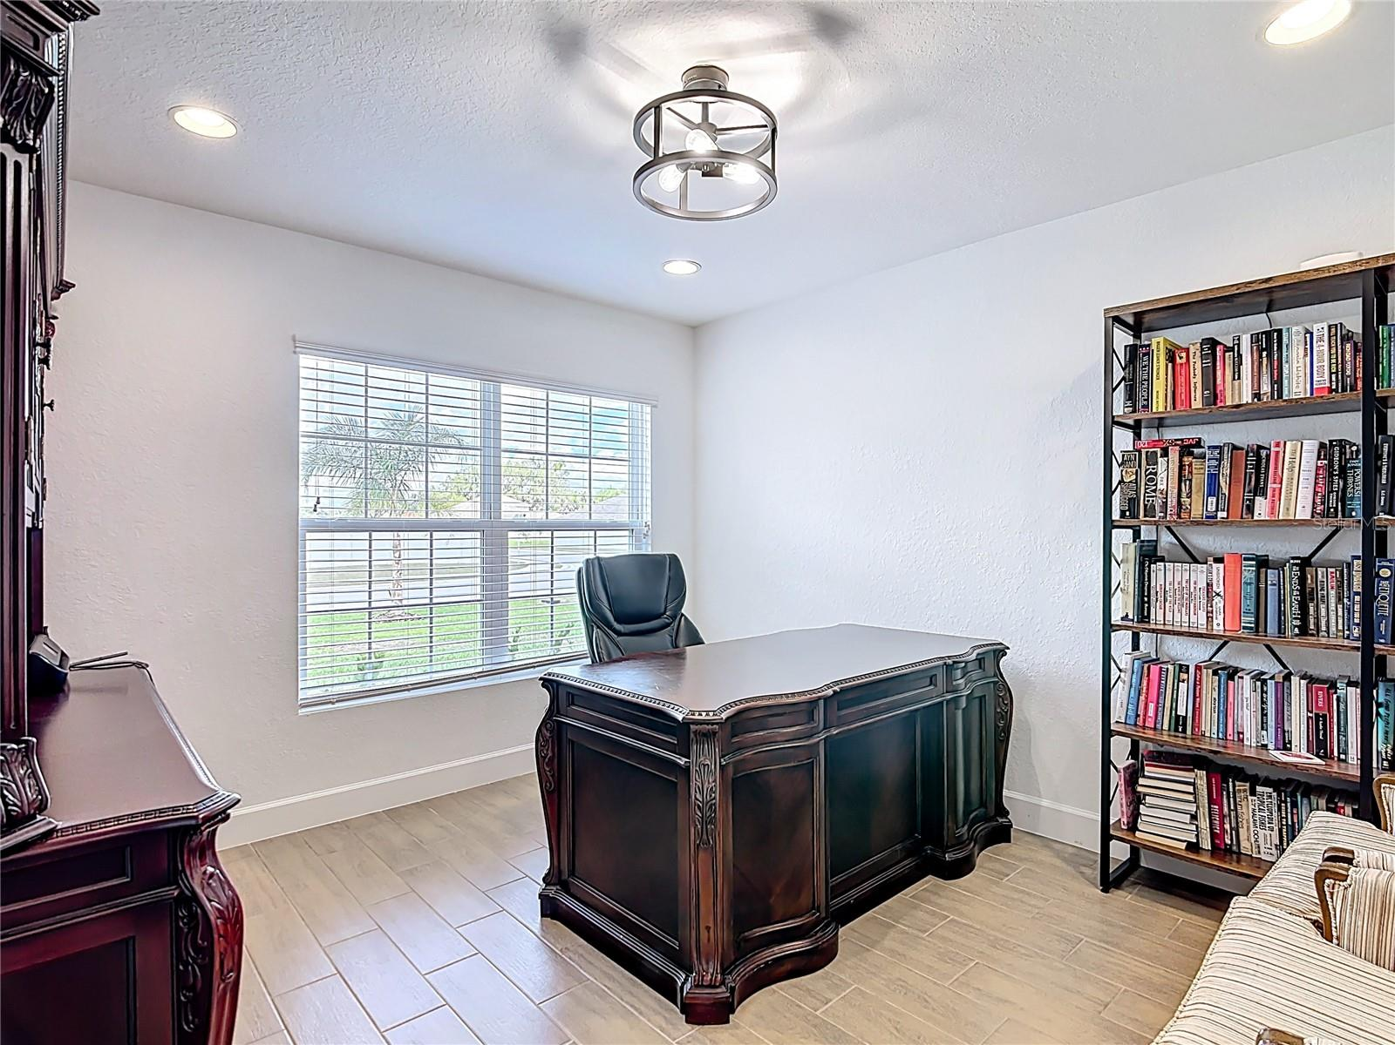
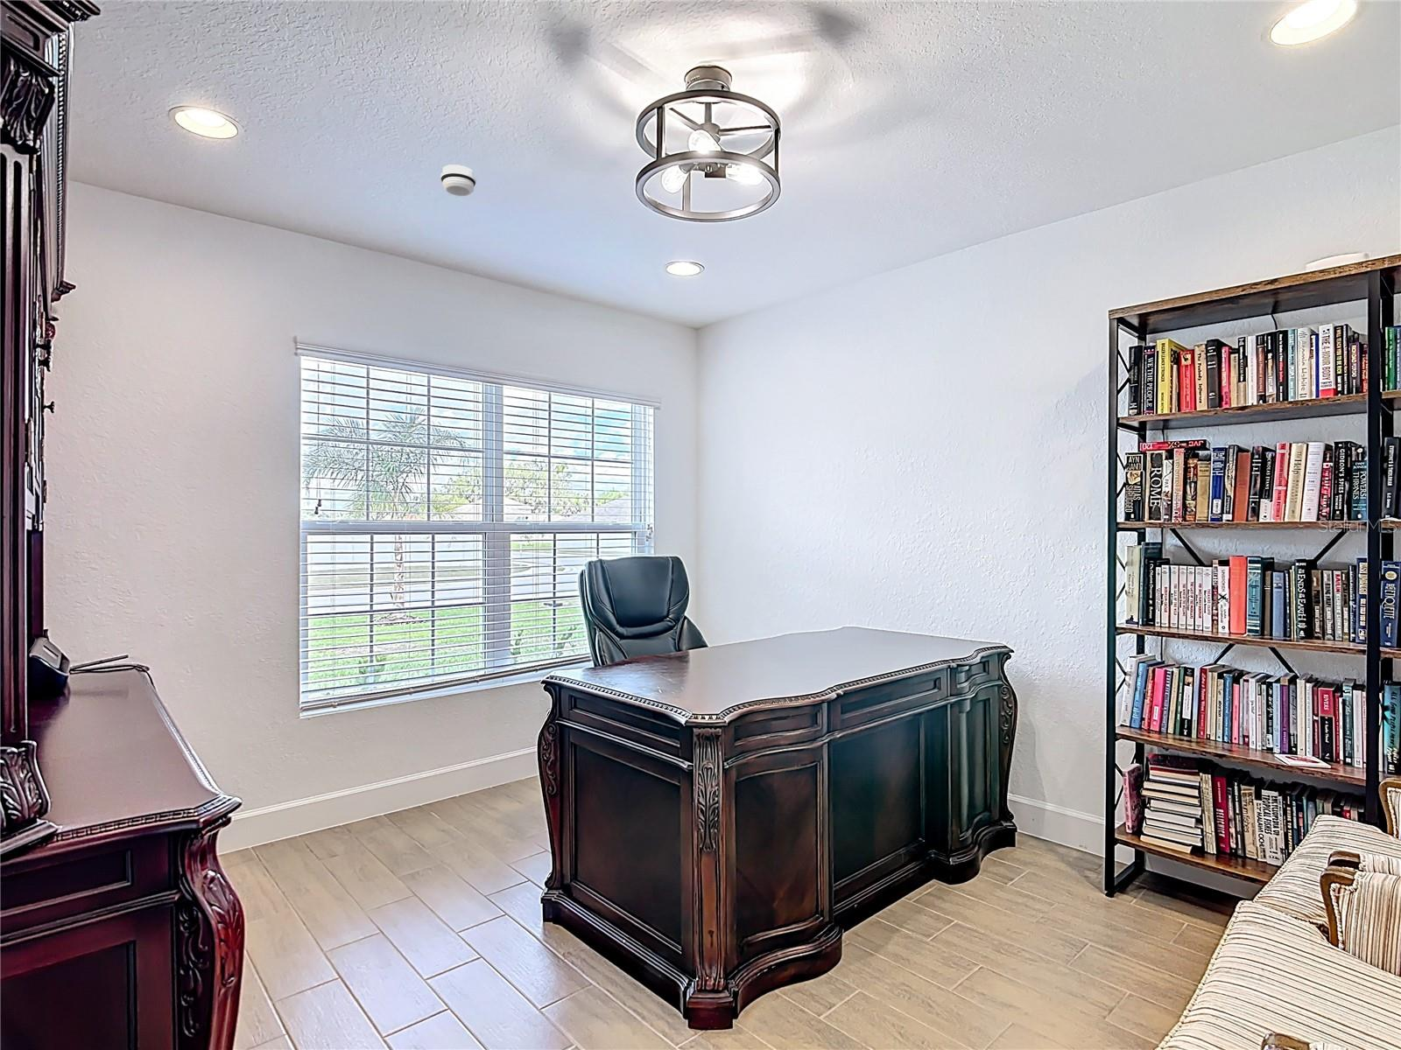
+ smoke detector [439,163,477,196]
